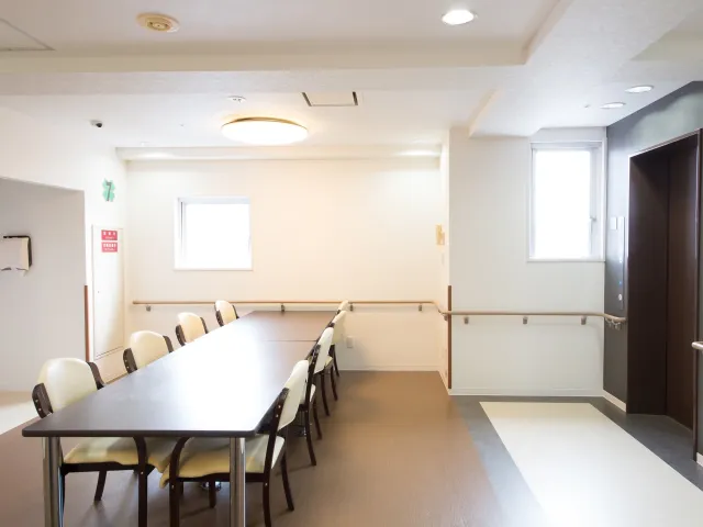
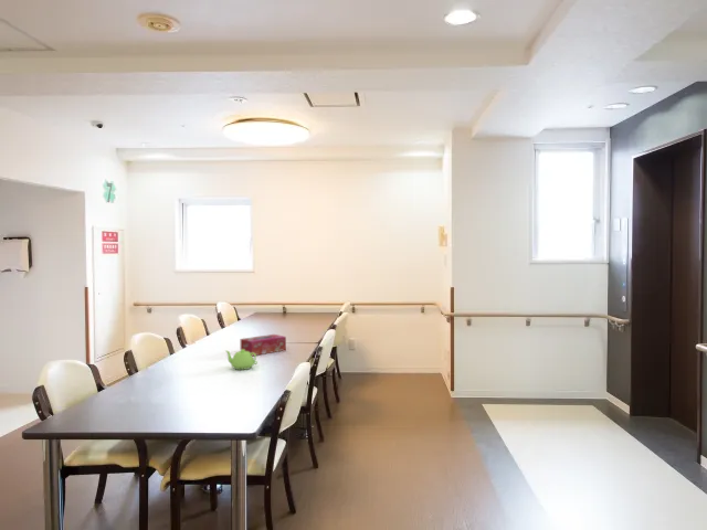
+ teapot [224,349,258,371]
+ tissue box [240,333,287,357]
